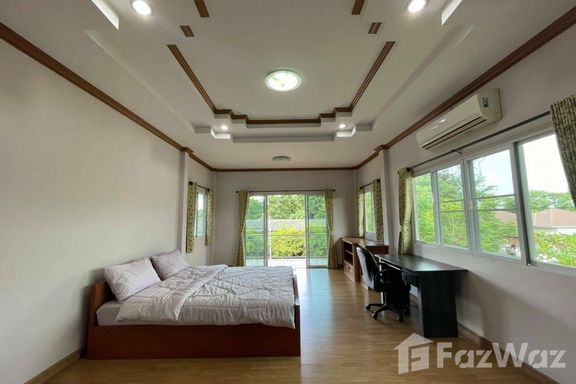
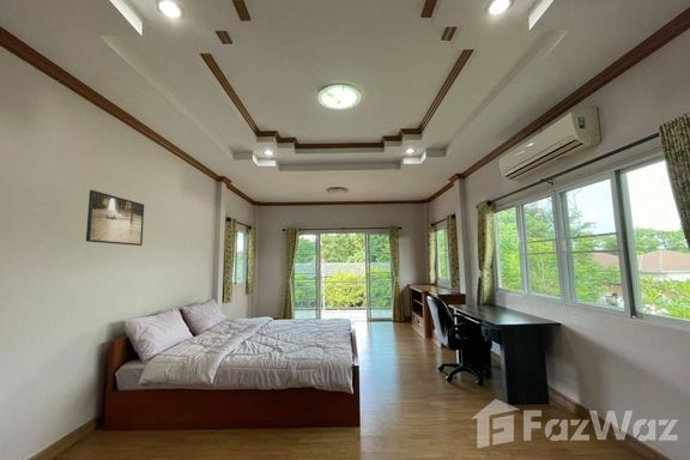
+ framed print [85,189,145,247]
